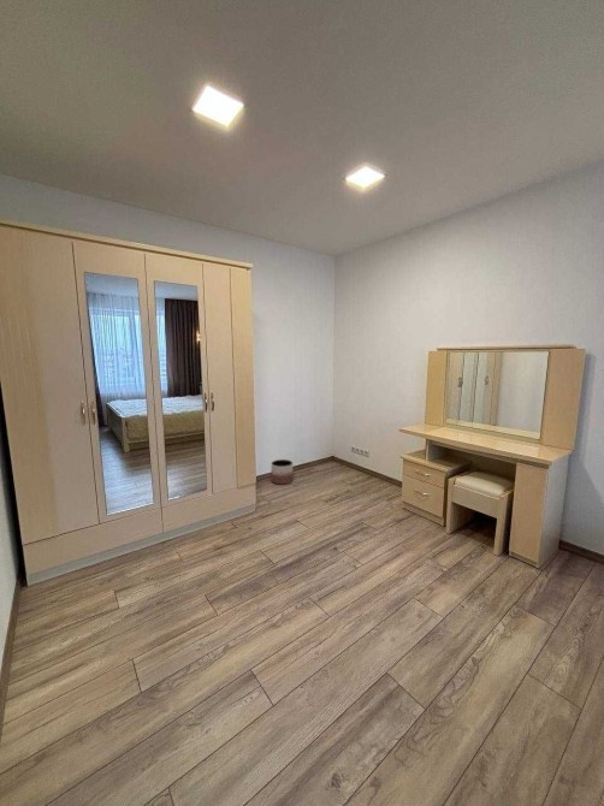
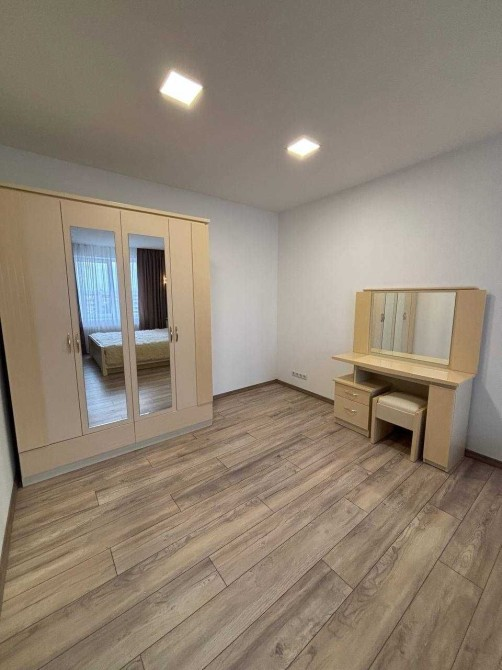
- planter [271,458,294,486]
